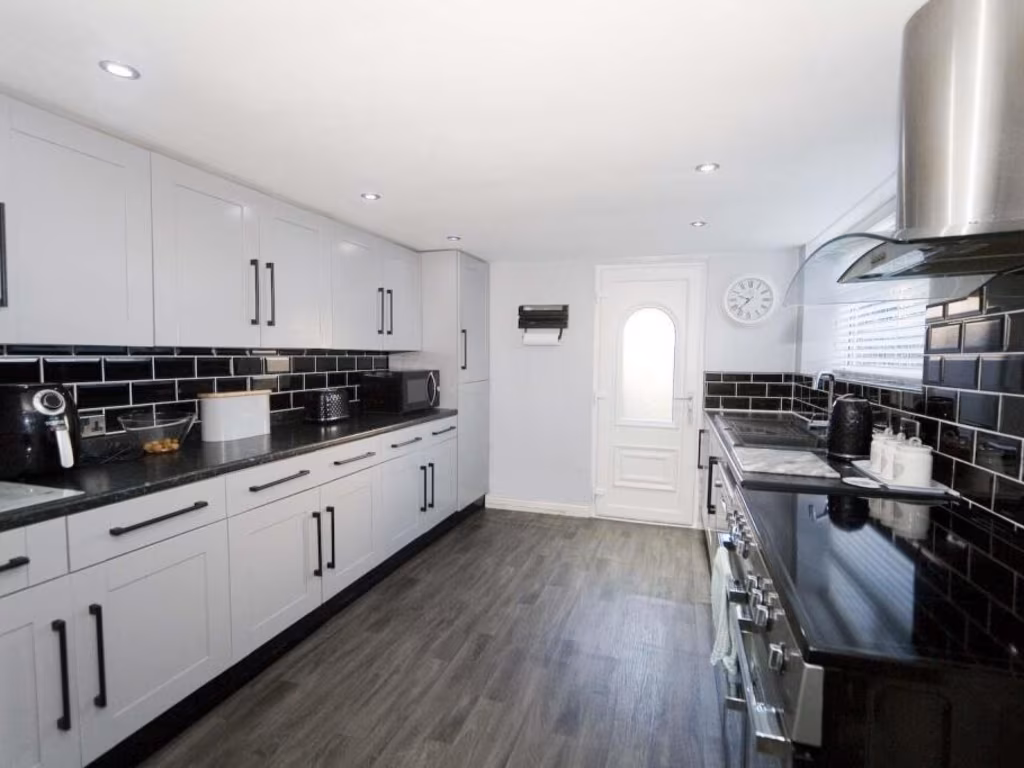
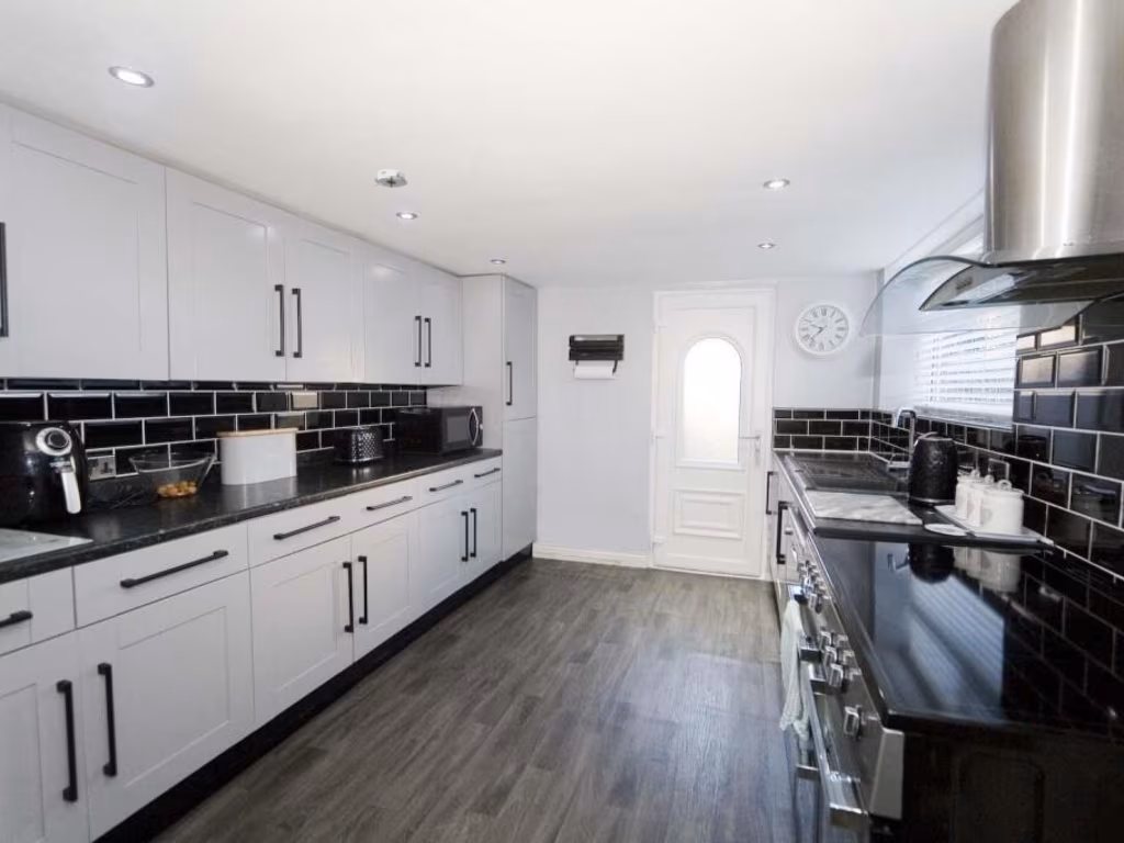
+ smoke detector [372,168,408,189]
